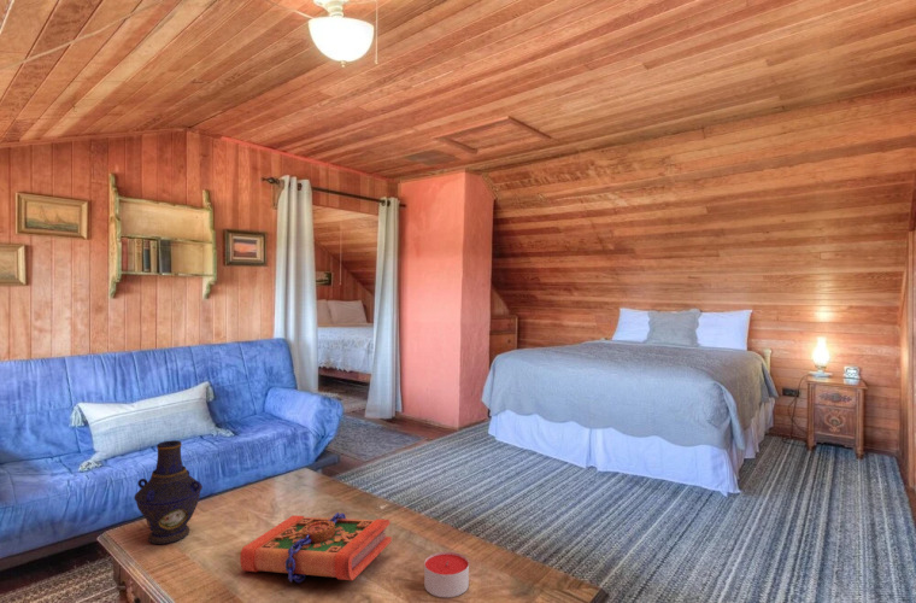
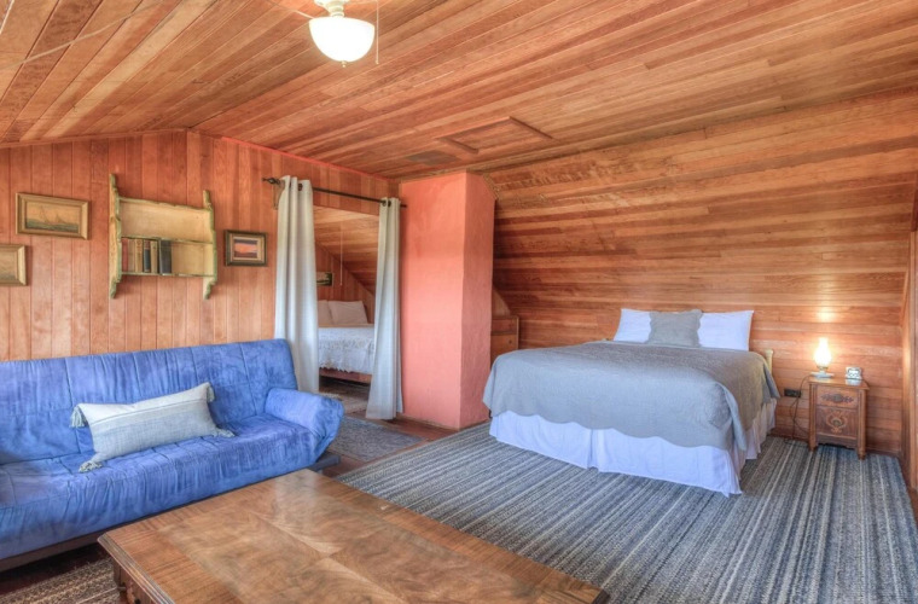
- vase [133,439,204,545]
- book [239,511,393,584]
- candle [423,551,470,598]
